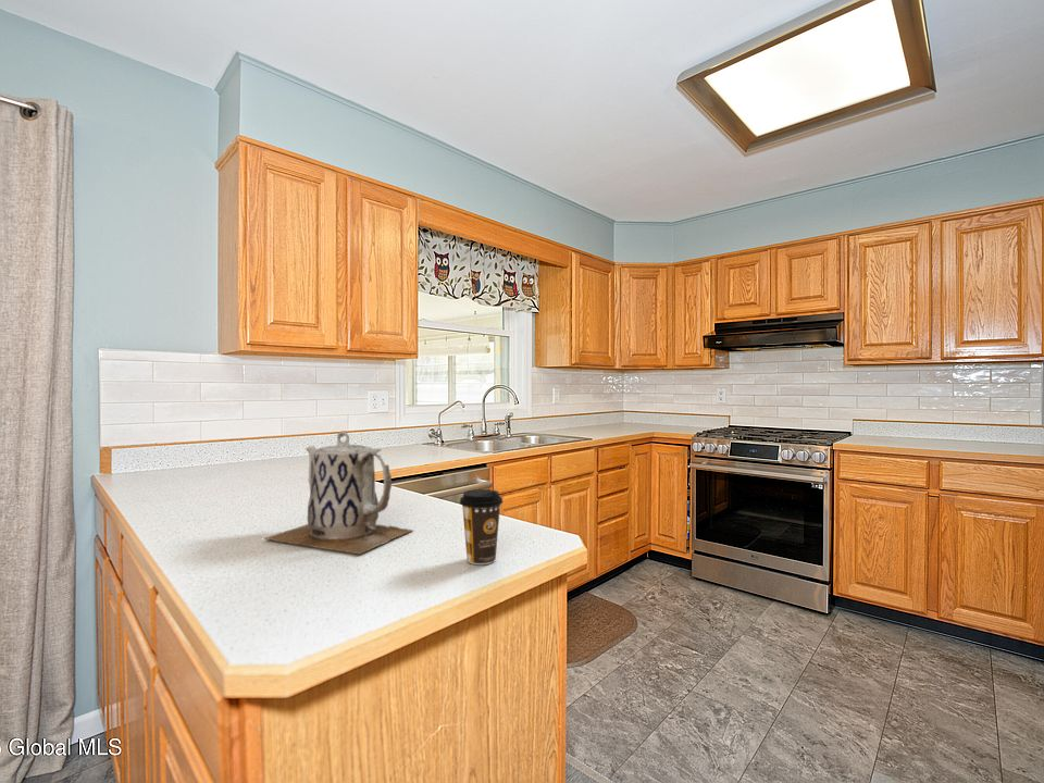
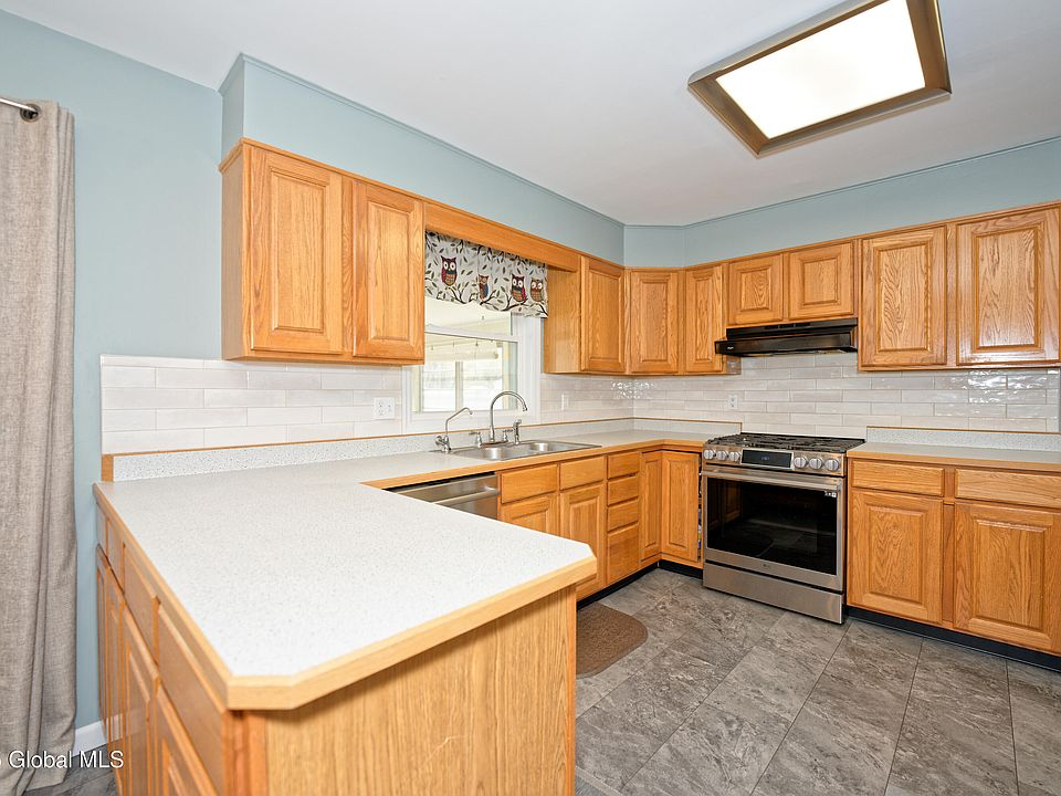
- coffee cup [459,488,504,566]
- teapot [264,430,414,555]
